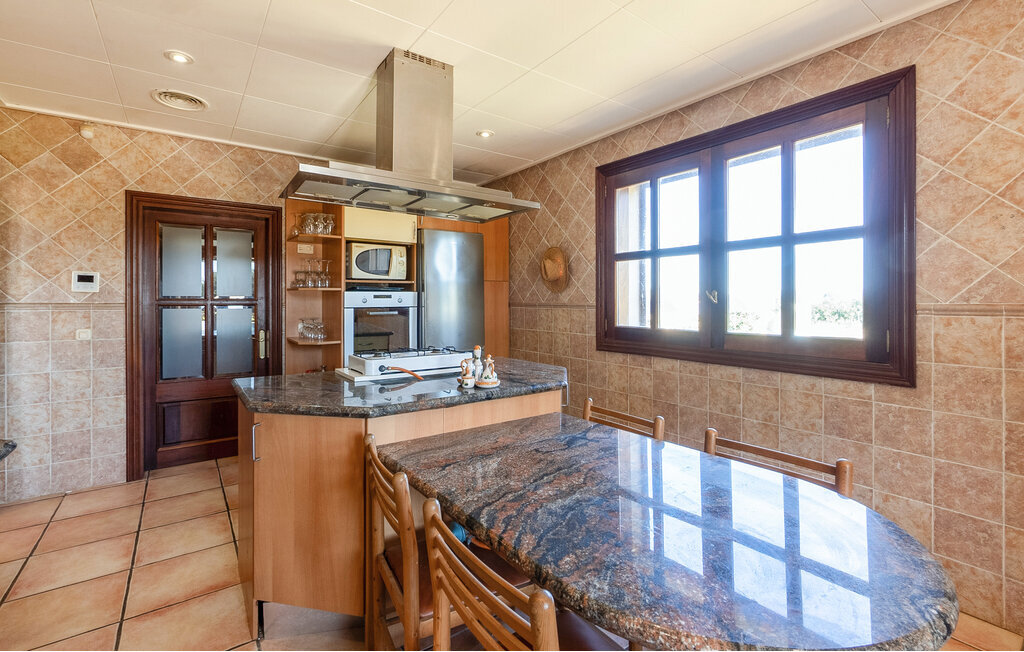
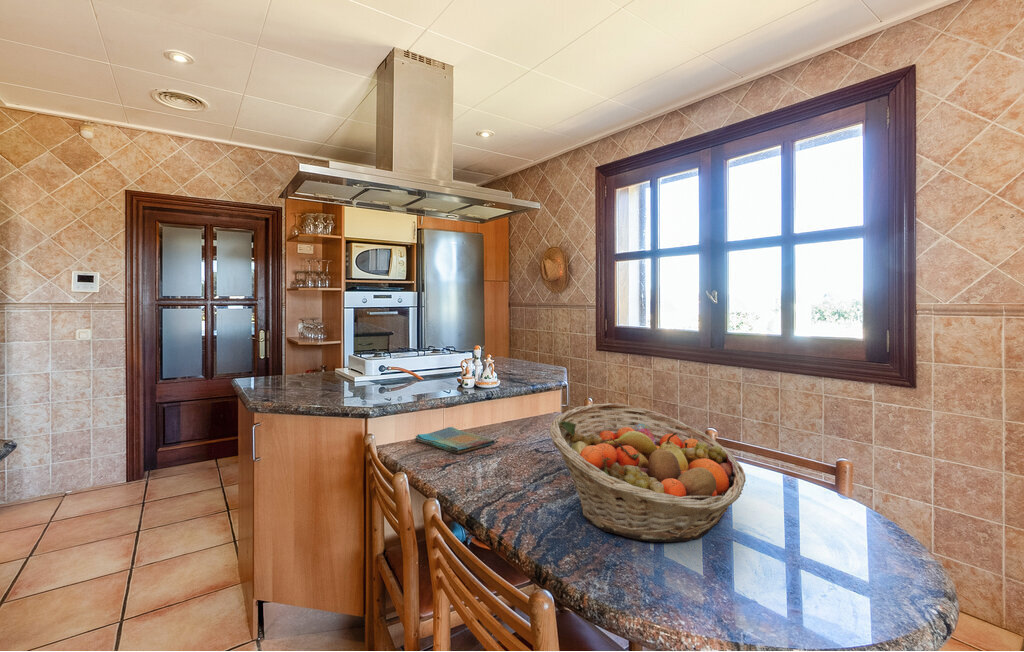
+ dish towel [414,426,496,455]
+ fruit basket [549,402,747,543]
